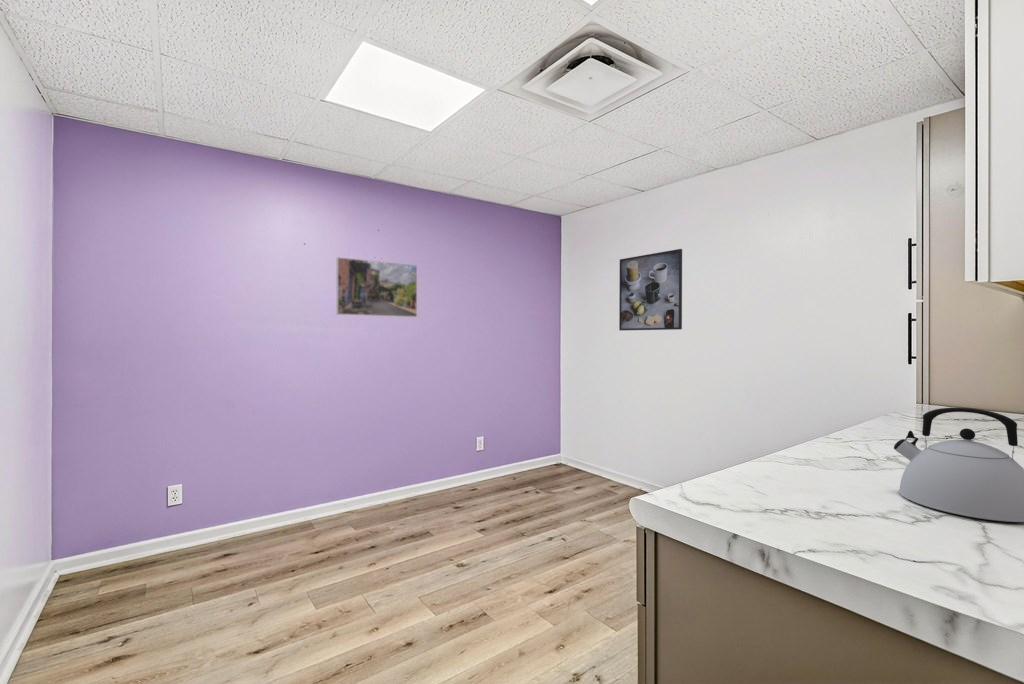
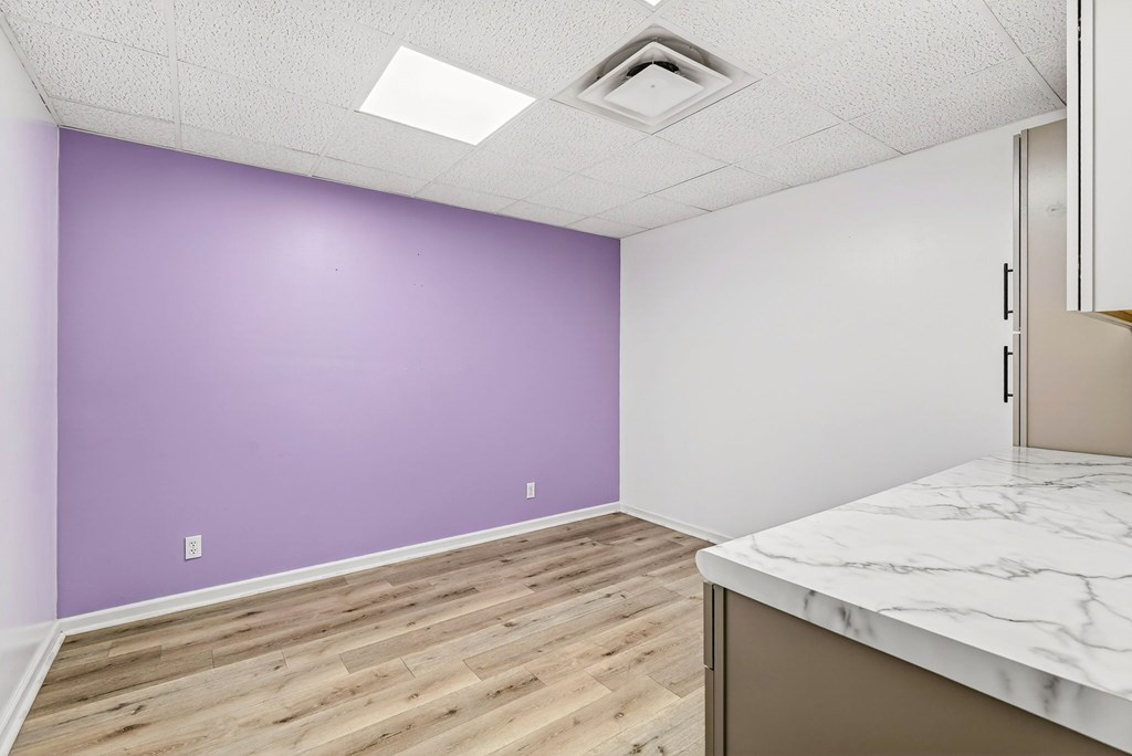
- kettle [893,407,1024,523]
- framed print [618,248,683,332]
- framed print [335,256,418,318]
